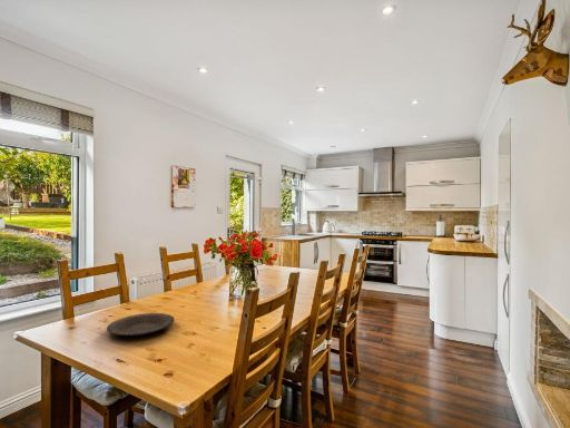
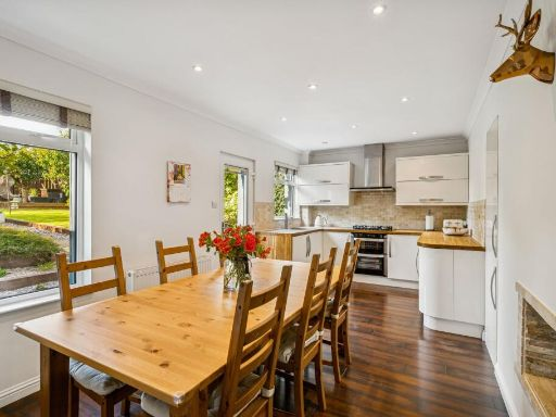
- plate [106,312,176,337]
